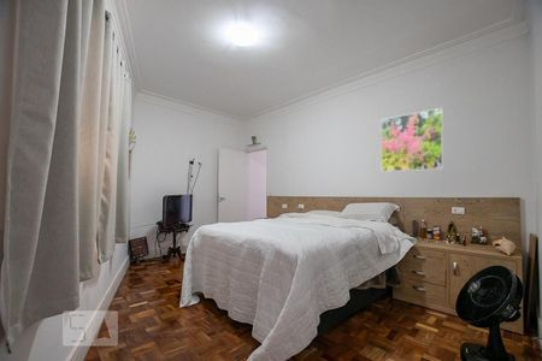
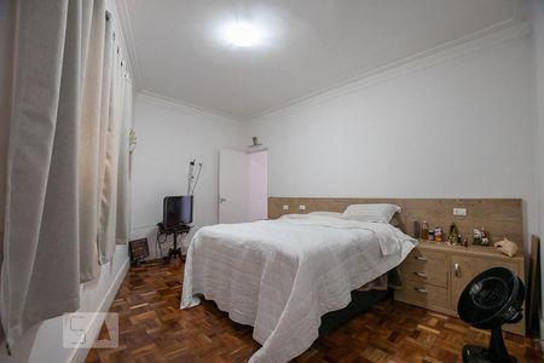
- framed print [379,107,444,172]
